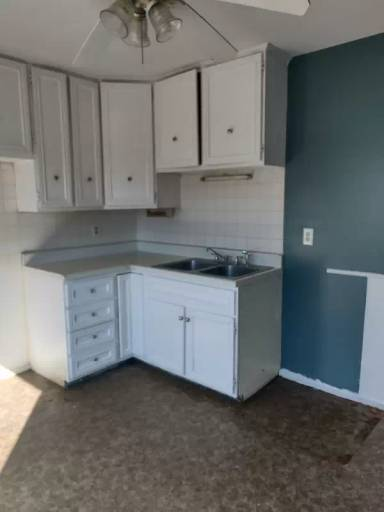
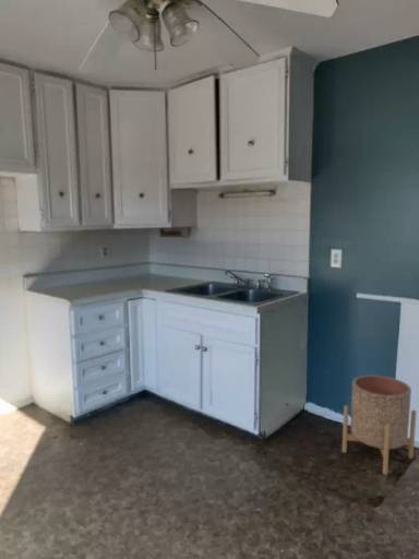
+ planter [342,374,418,476]
